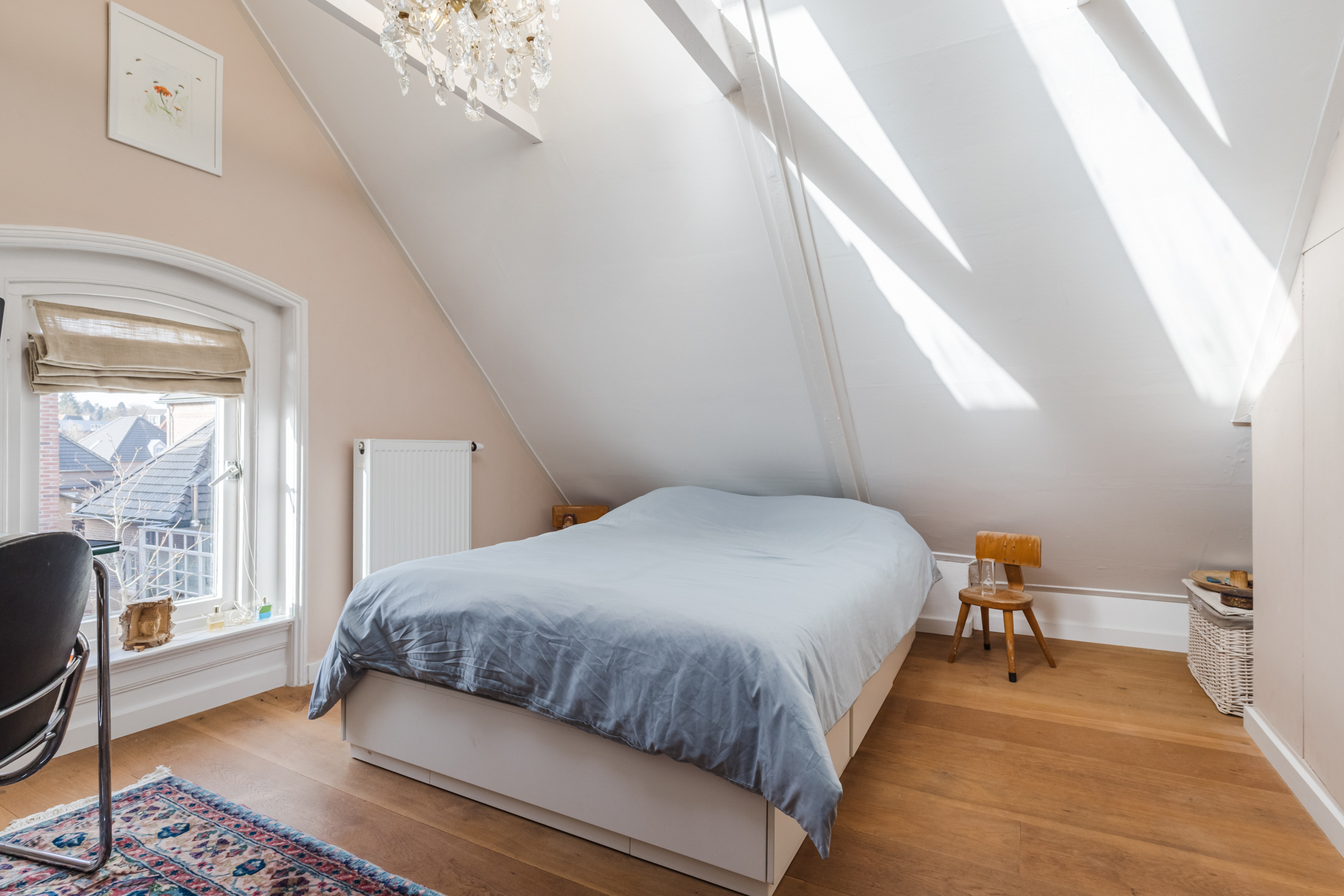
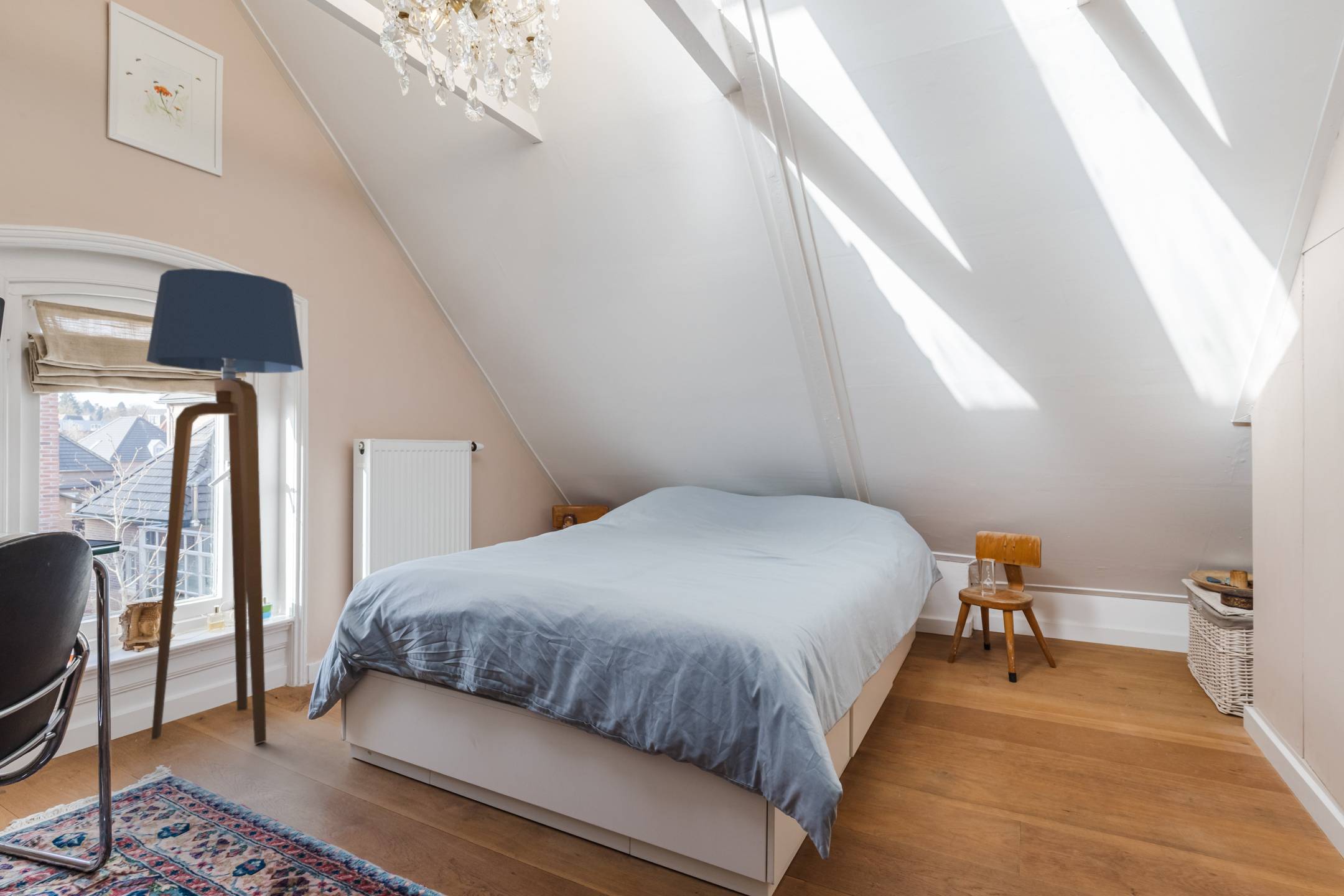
+ floor lamp [146,268,304,745]
